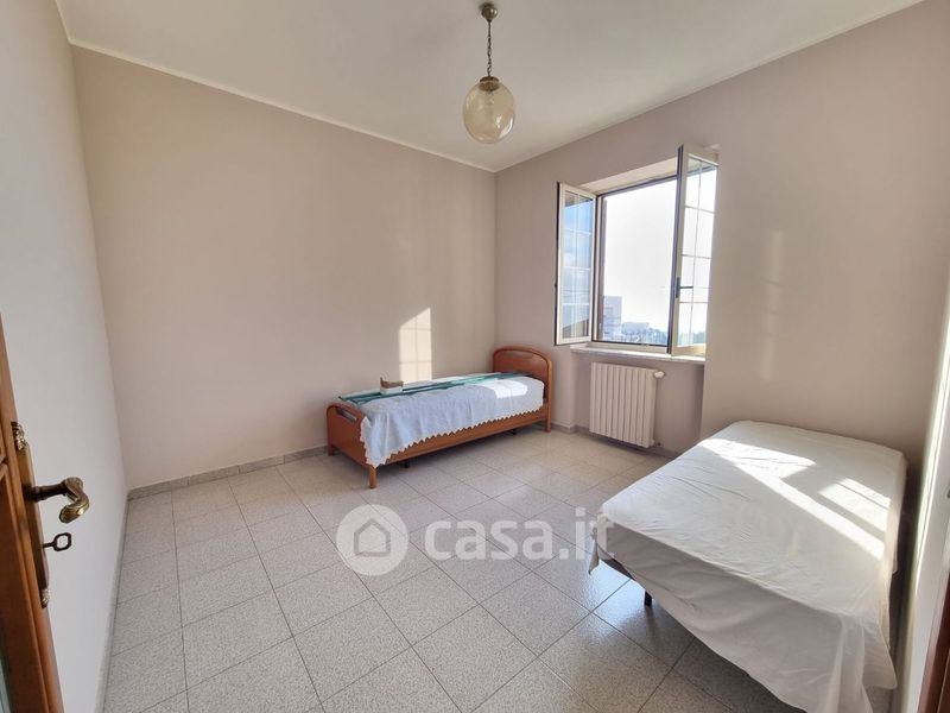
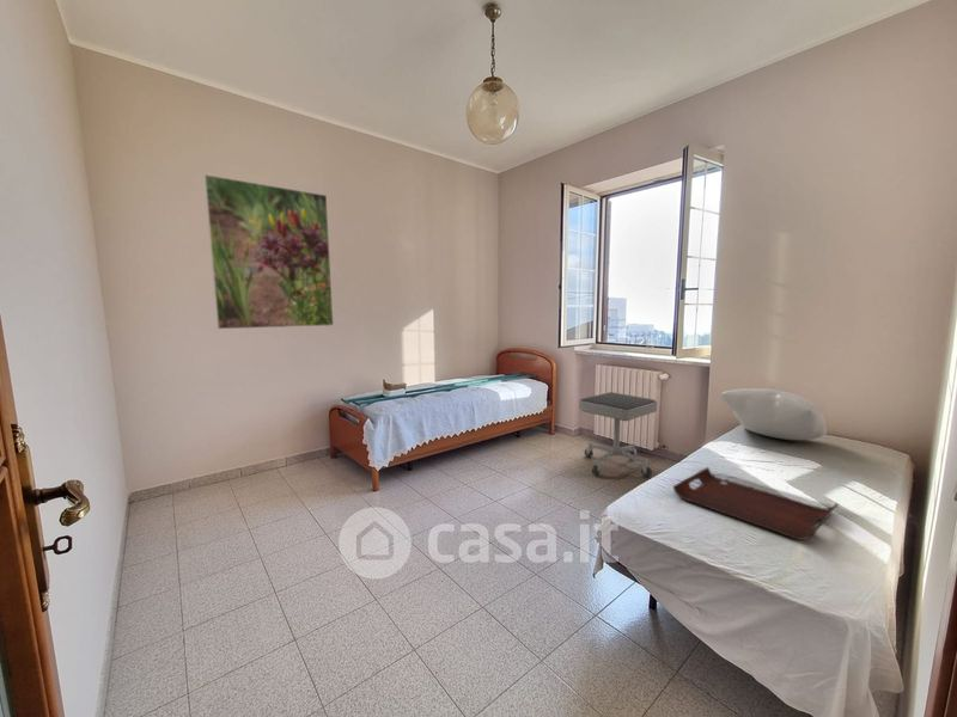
+ pillow [720,387,828,441]
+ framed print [203,173,335,330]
+ stool [578,391,658,478]
+ serving tray [672,466,839,541]
